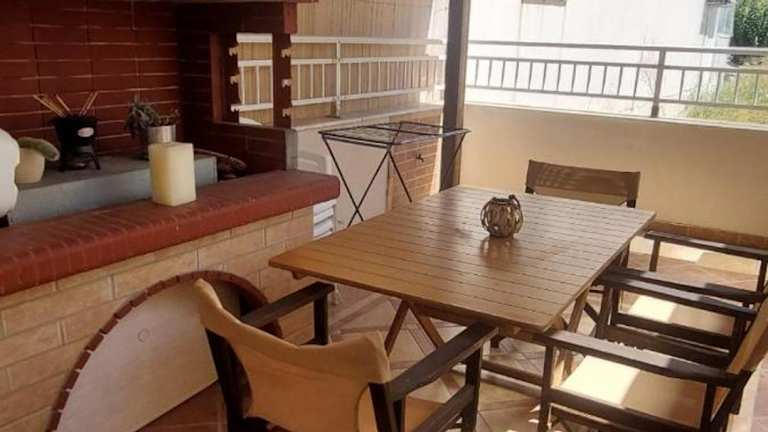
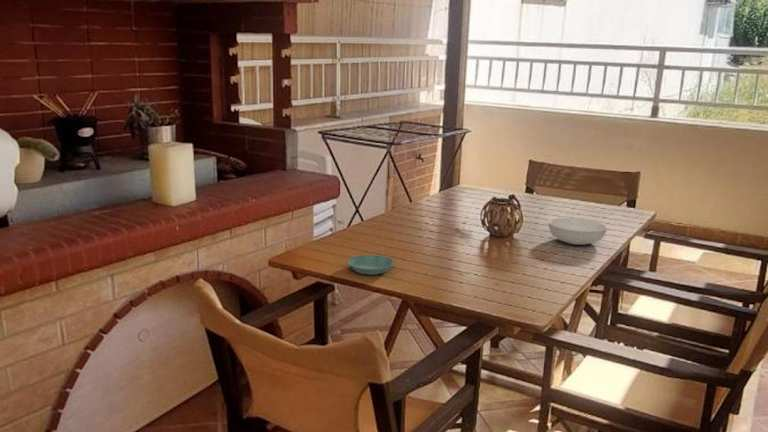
+ saucer [346,254,395,276]
+ serving bowl [548,217,608,246]
